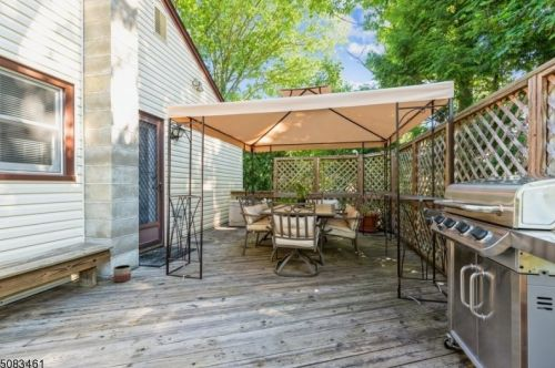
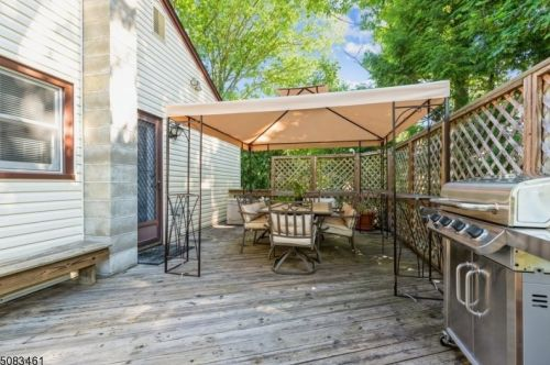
- planter [112,264,132,284]
